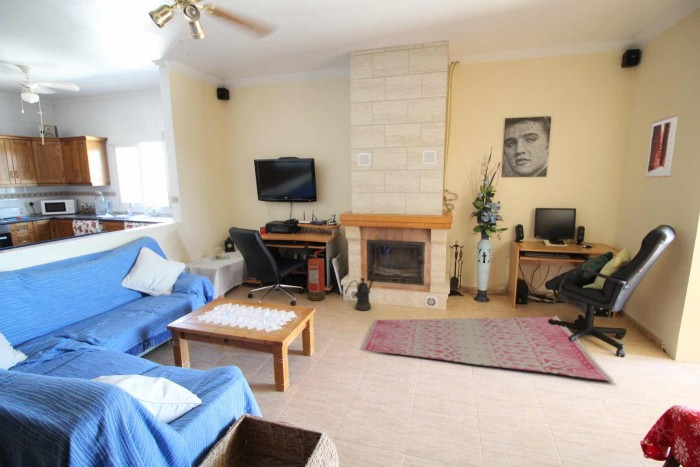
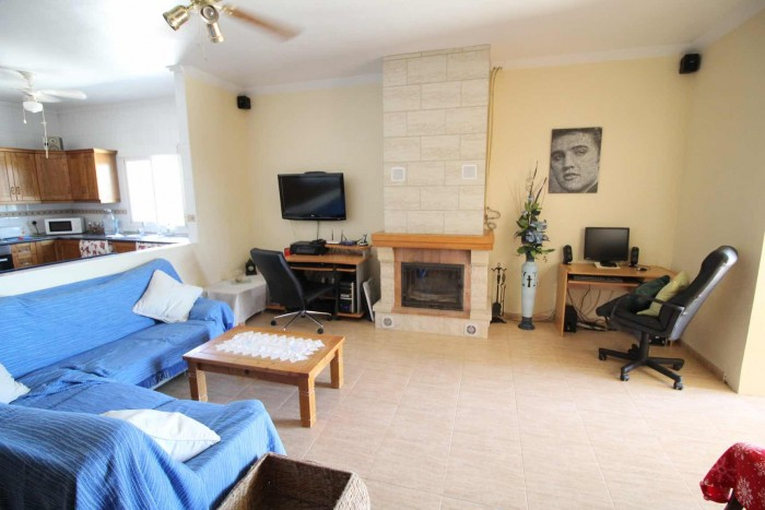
- fire extinguisher [307,249,326,302]
- watering can [344,277,375,311]
- rug [359,315,615,382]
- wall art [645,113,680,179]
